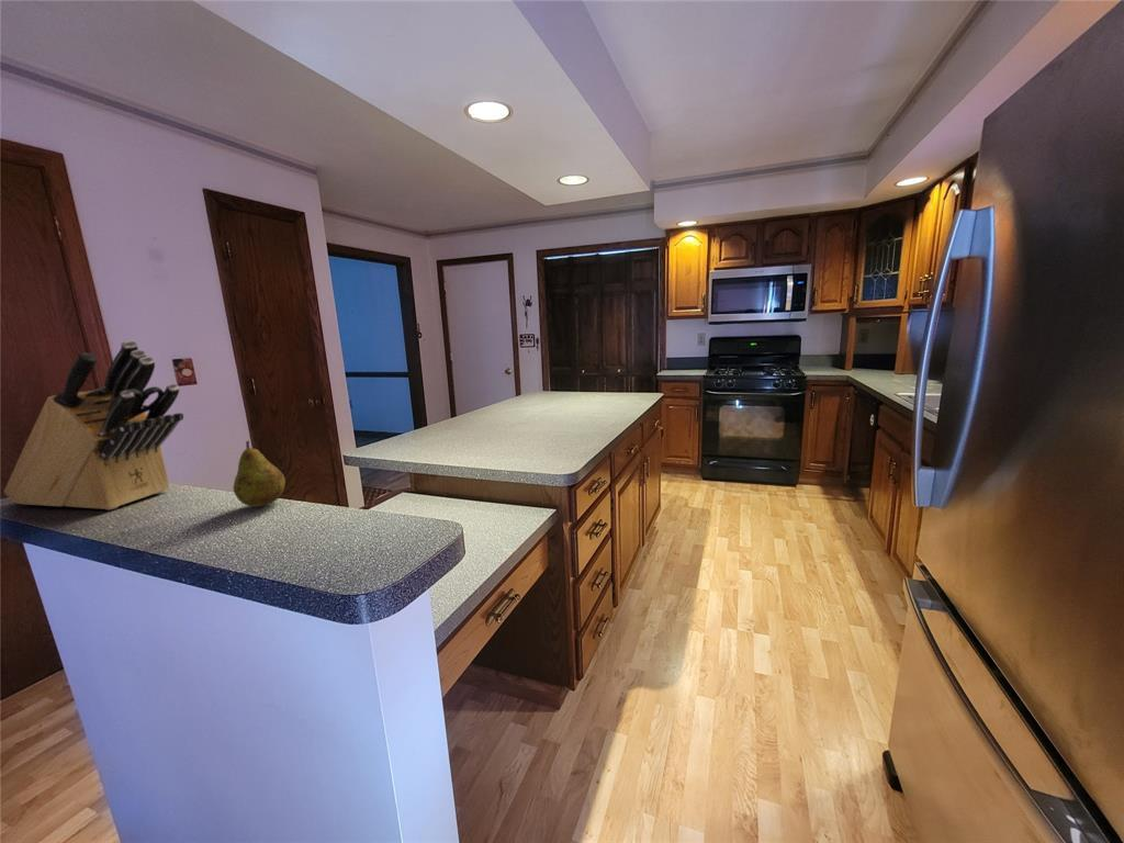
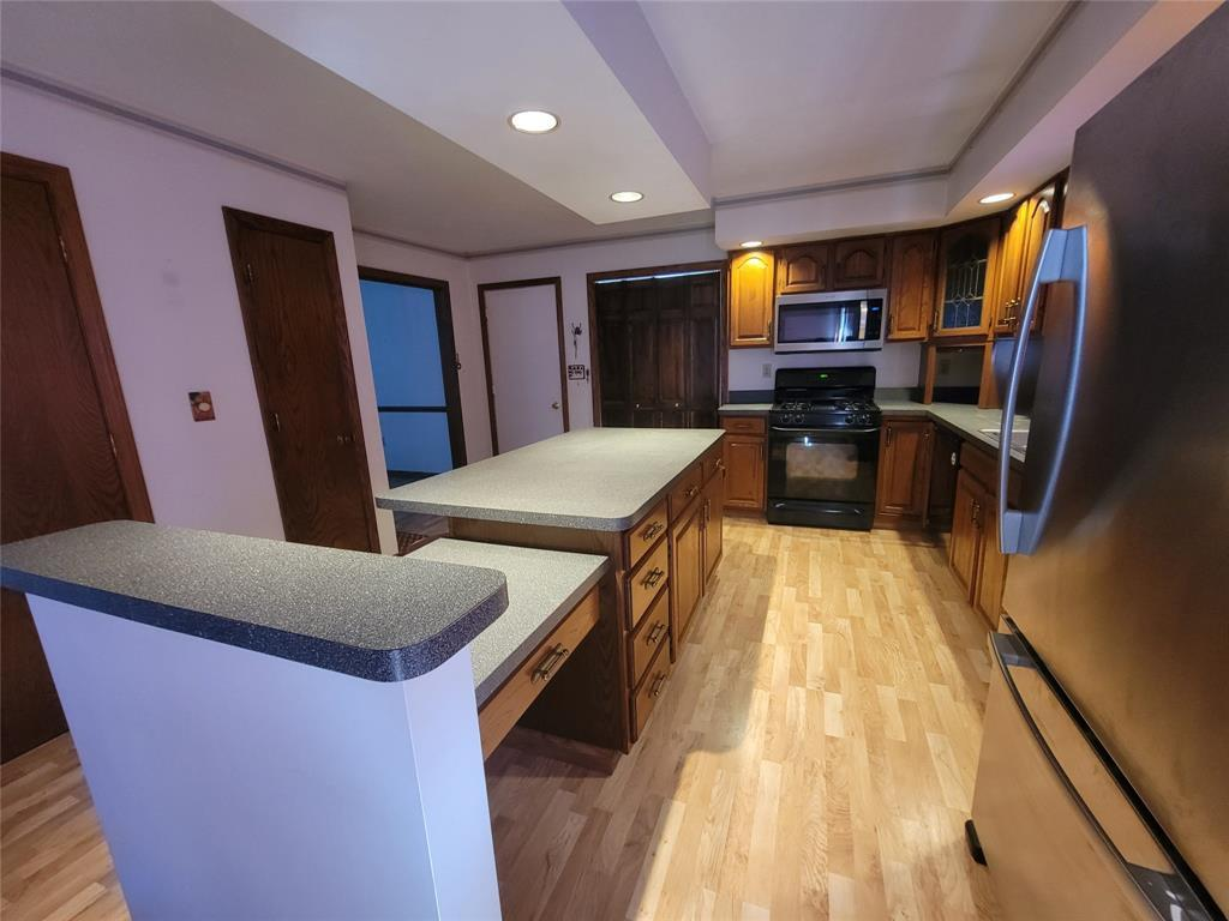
- fruit [232,440,286,508]
- knife block [3,339,184,512]
